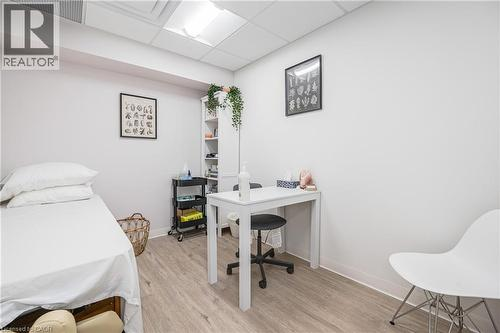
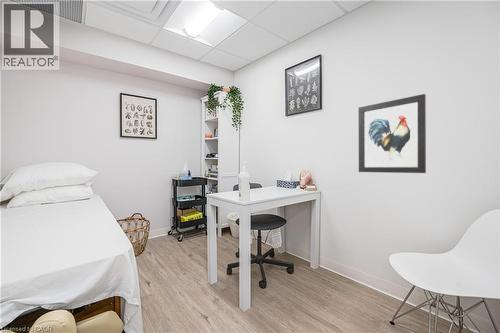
+ wall art [358,93,427,174]
